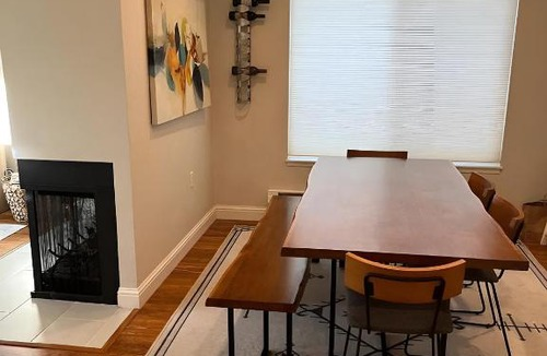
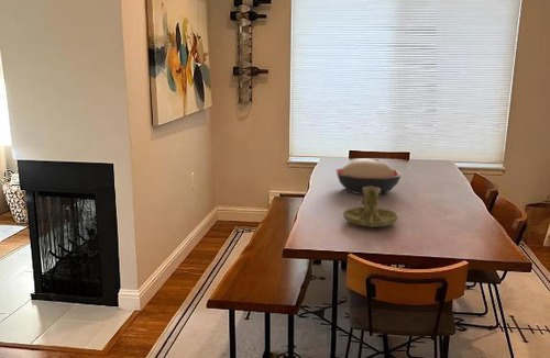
+ candle holder [342,187,399,228]
+ decorative bowl [334,158,403,195]
